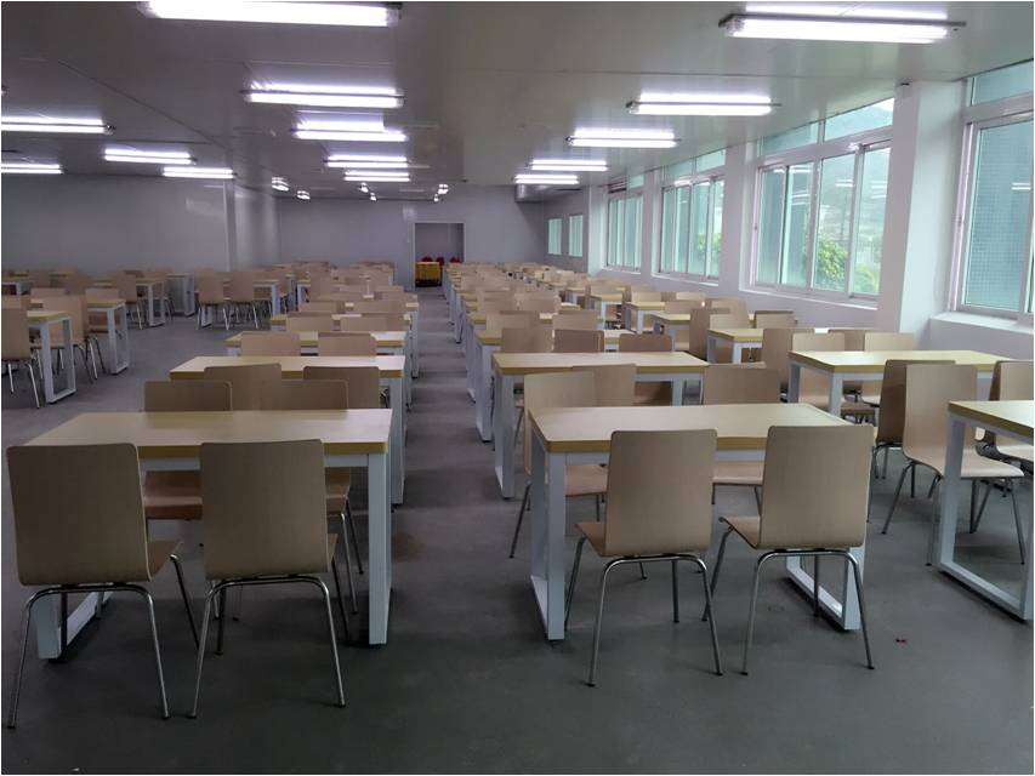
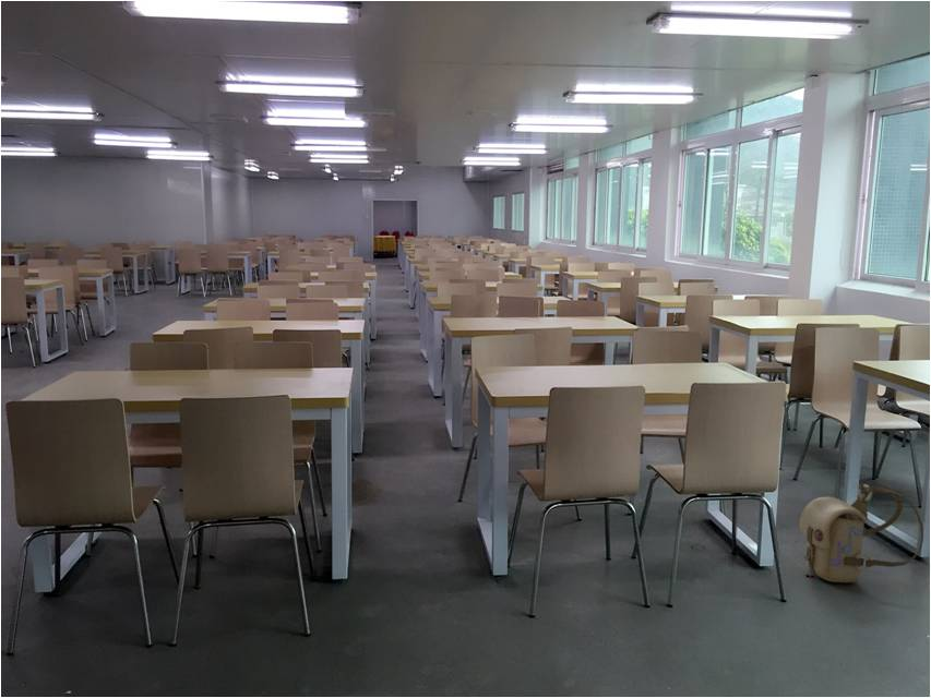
+ backpack [799,482,924,583]
